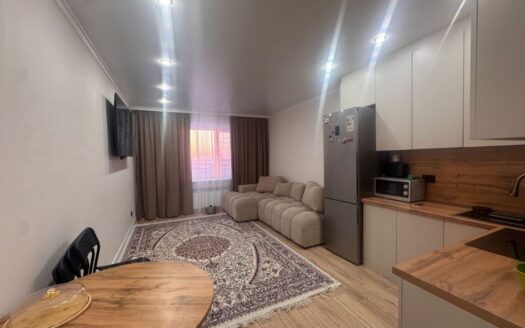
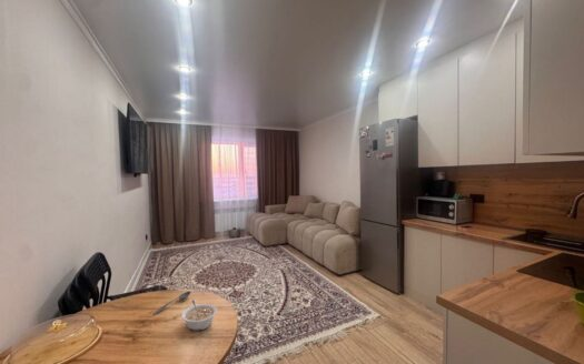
+ legume [180,299,218,332]
+ soupspoon [151,291,191,316]
